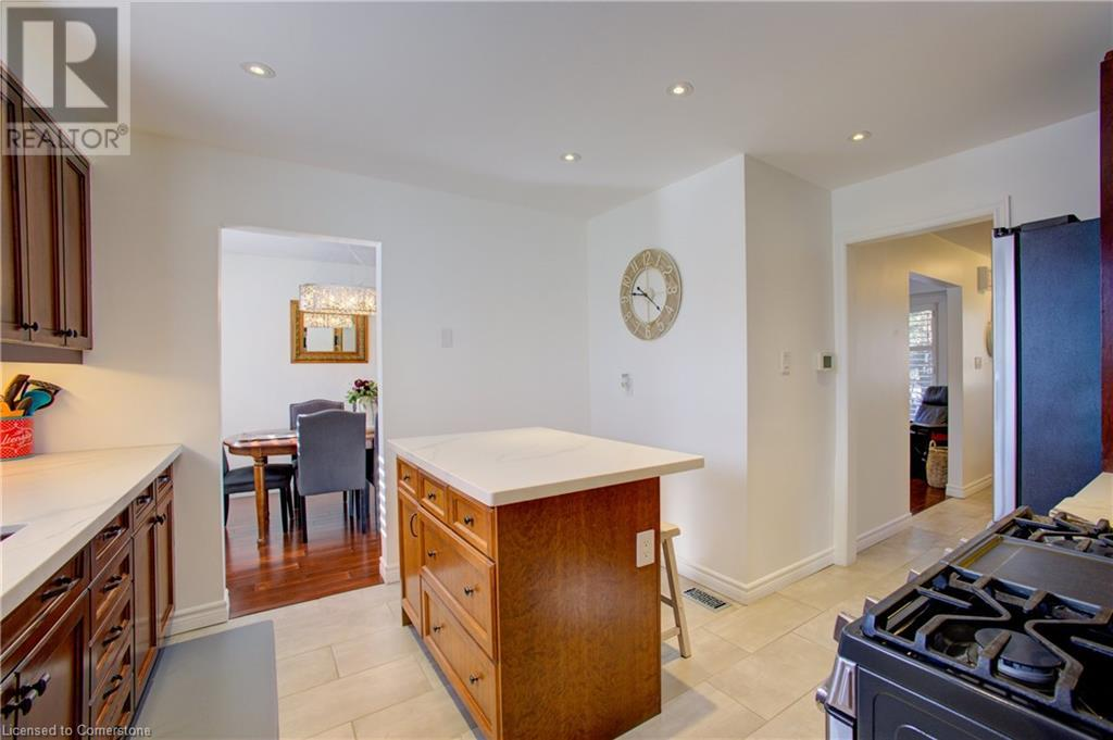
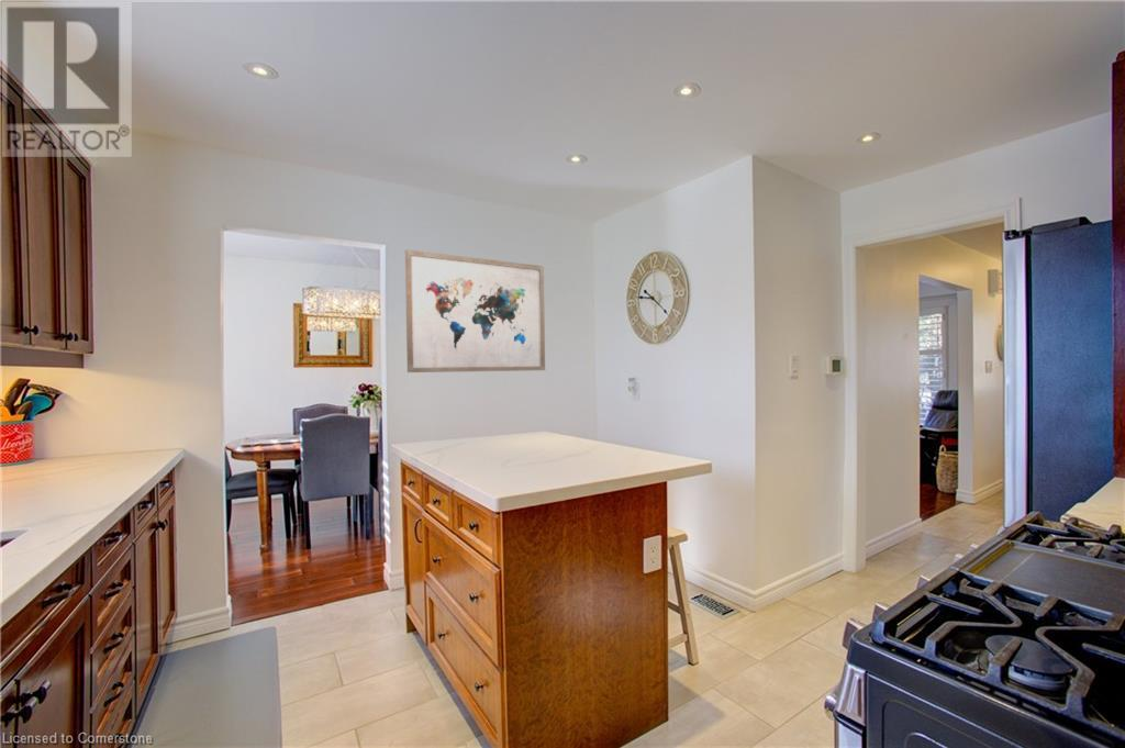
+ wall art [404,248,546,373]
